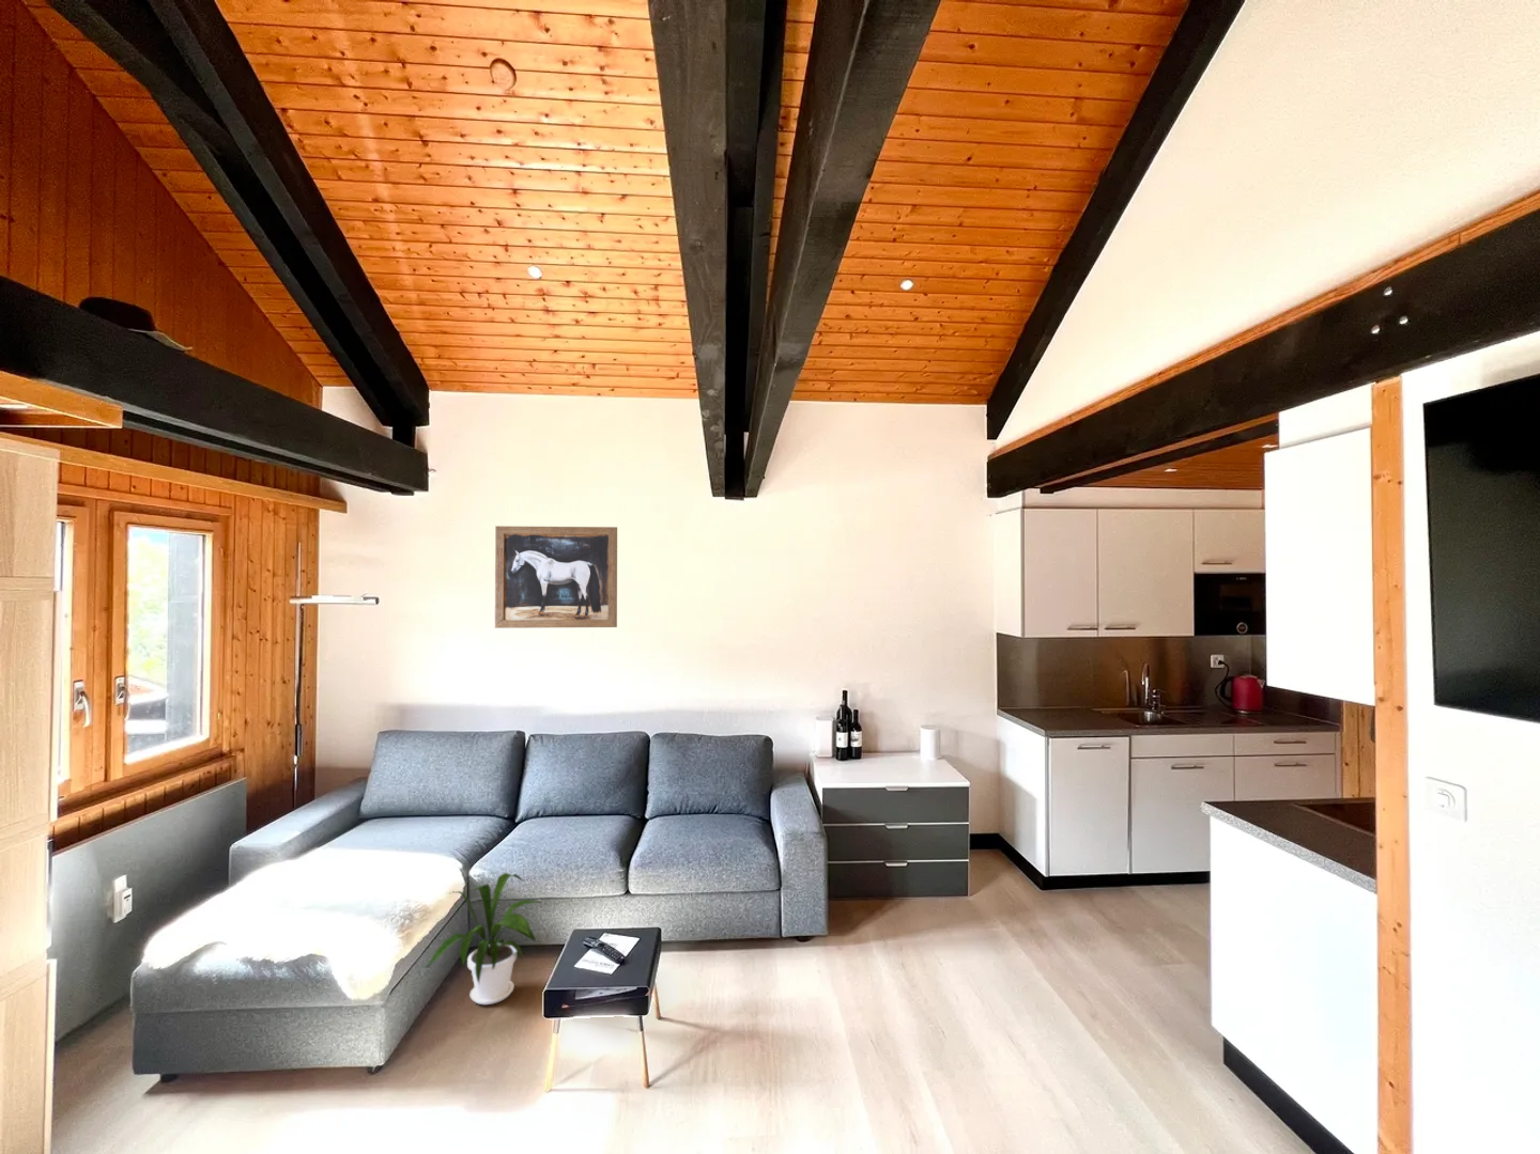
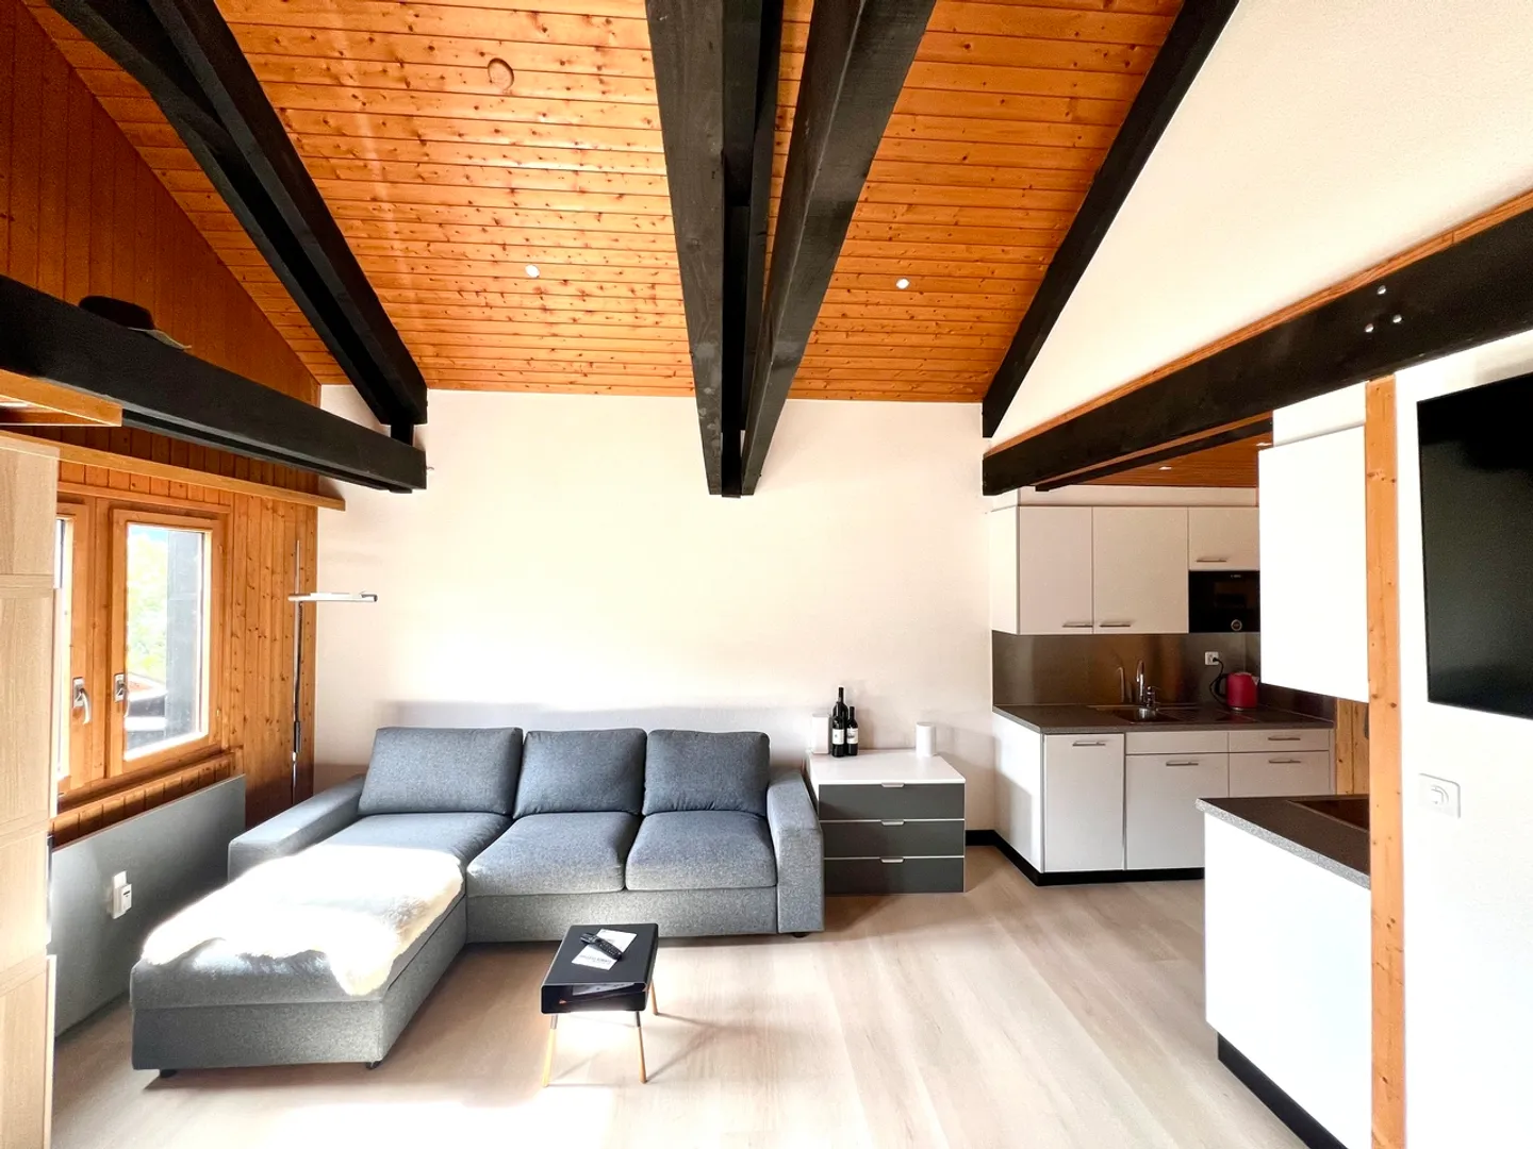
- house plant [423,872,543,1005]
- wall art [494,525,618,629]
